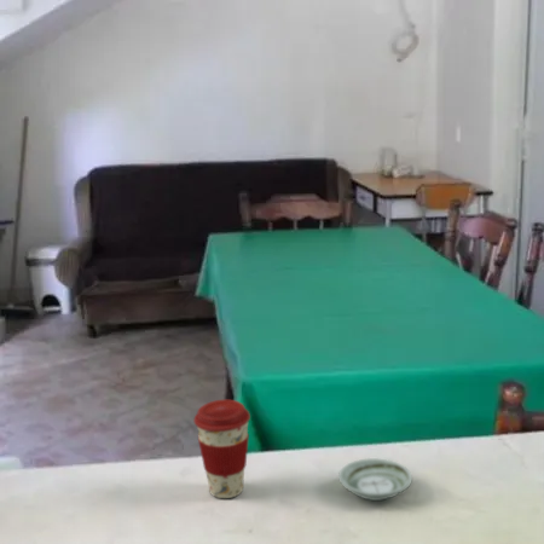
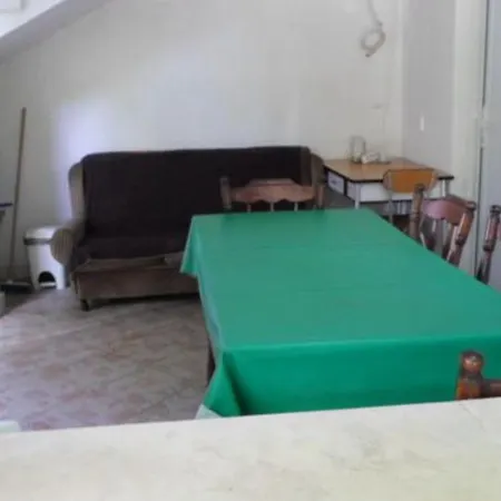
- saucer [337,457,413,502]
- coffee cup [192,399,251,499]
